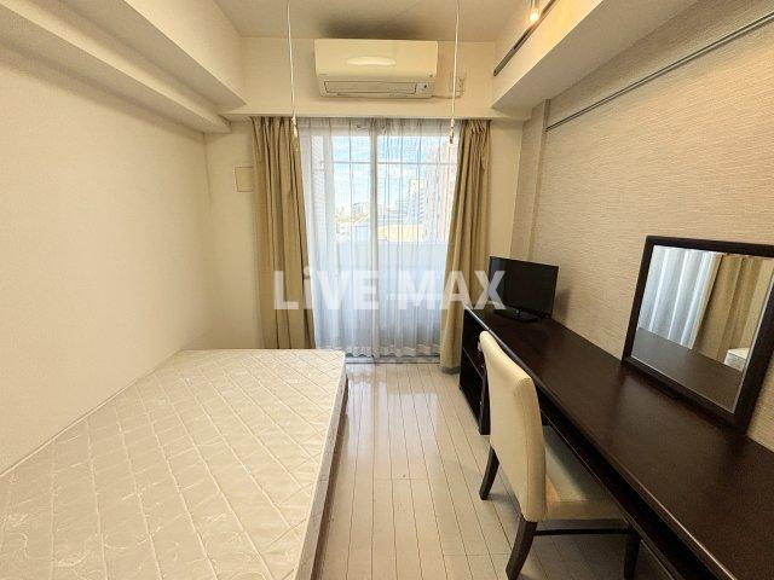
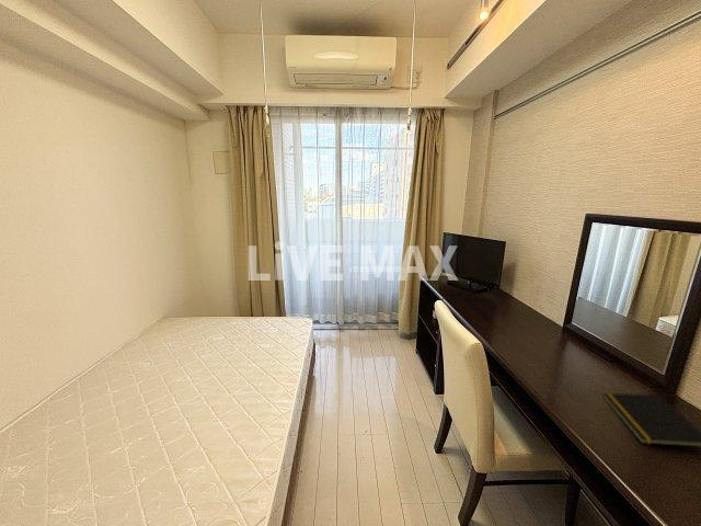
+ notepad [602,392,701,448]
